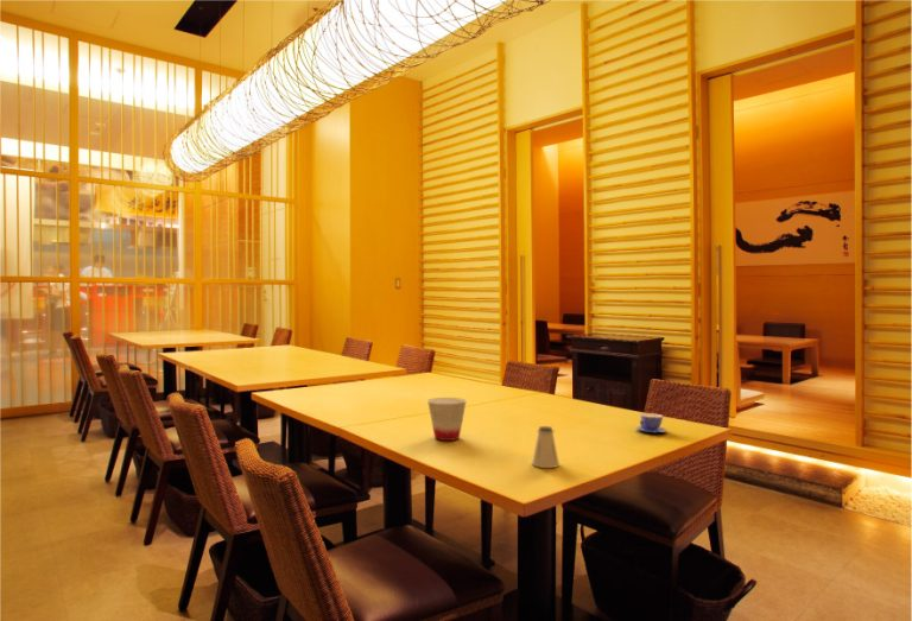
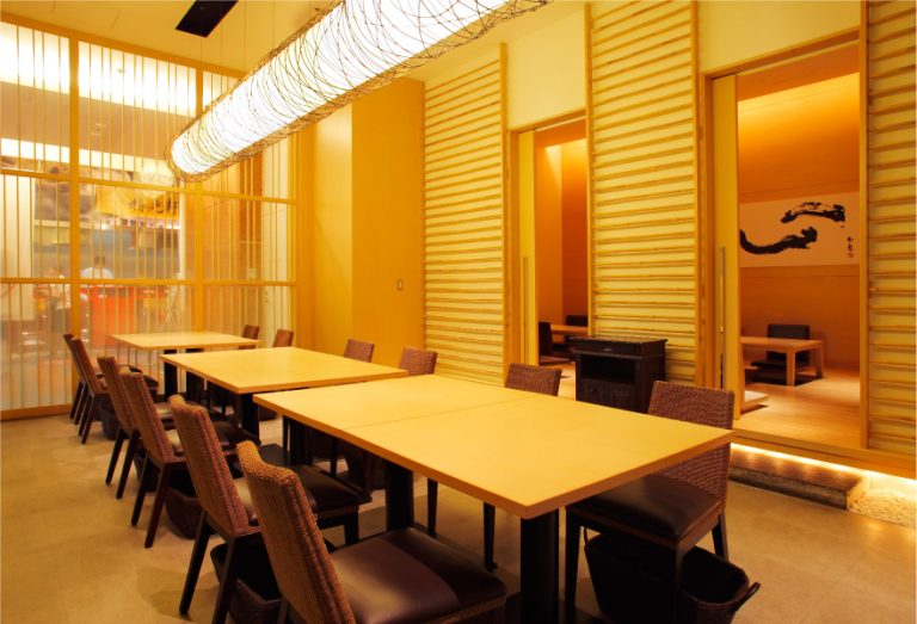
- saltshaker [531,425,560,469]
- cup [426,397,468,442]
- teacup [635,412,667,433]
